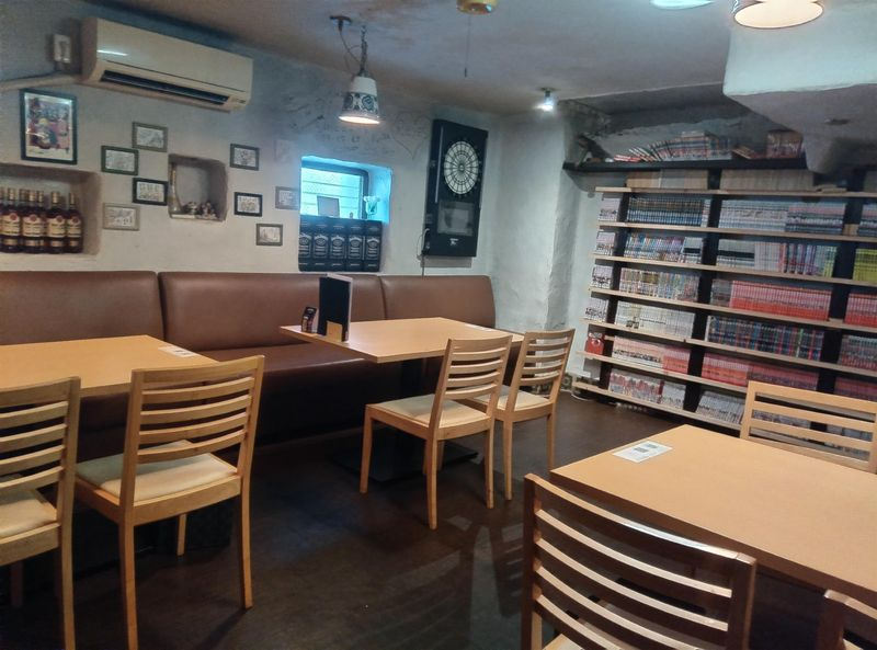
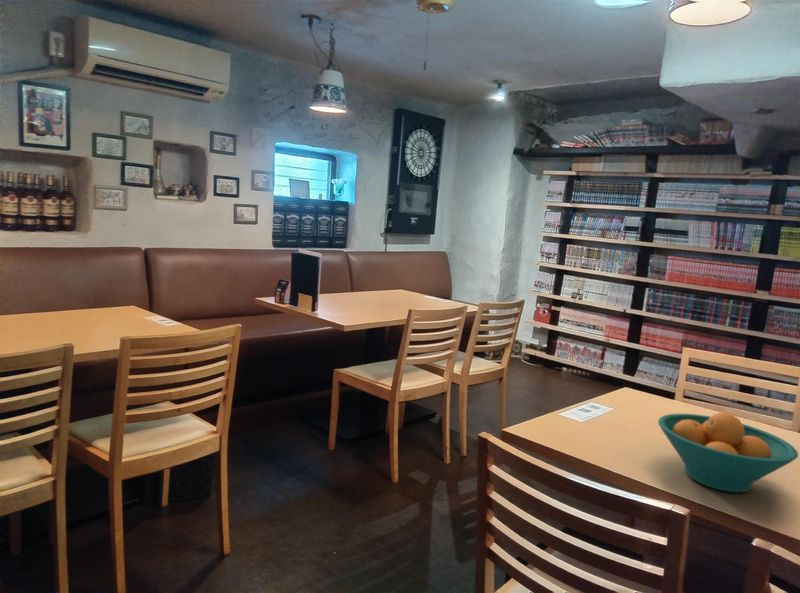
+ fruit bowl [657,412,799,493]
